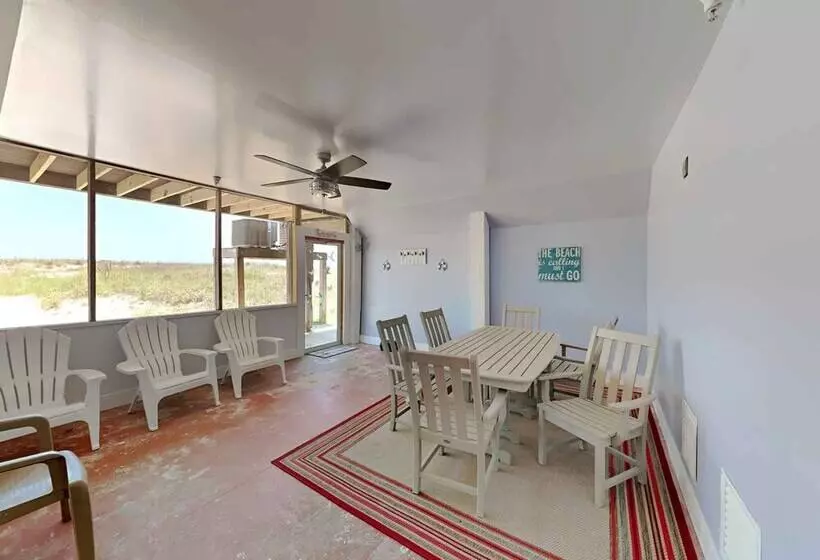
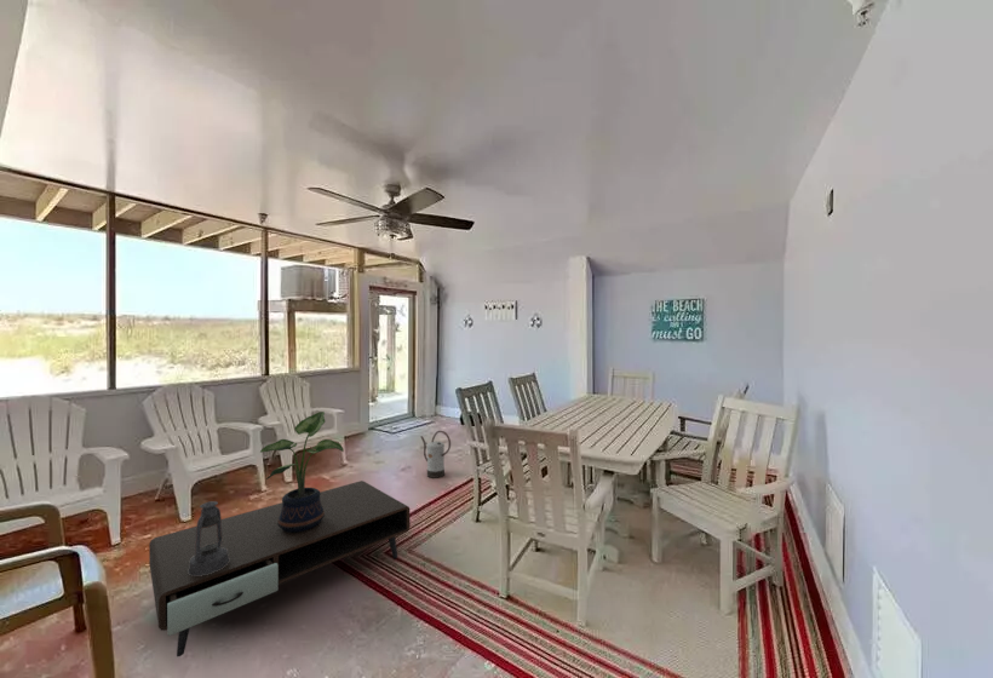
+ watering can [419,430,452,479]
+ potted plant [259,410,345,533]
+ coffee table [148,479,412,657]
+ lantern [188,500,230,576]
